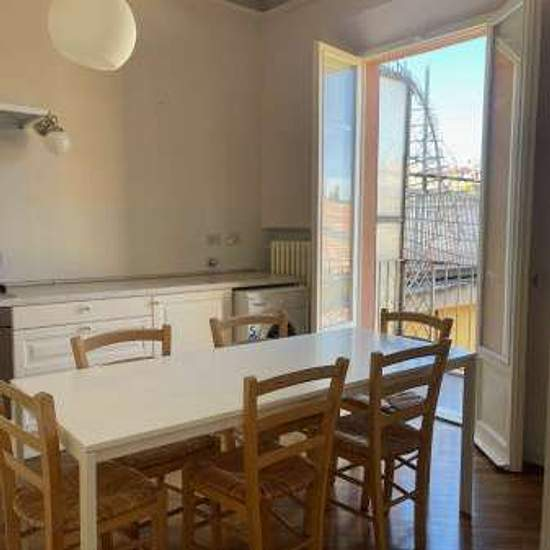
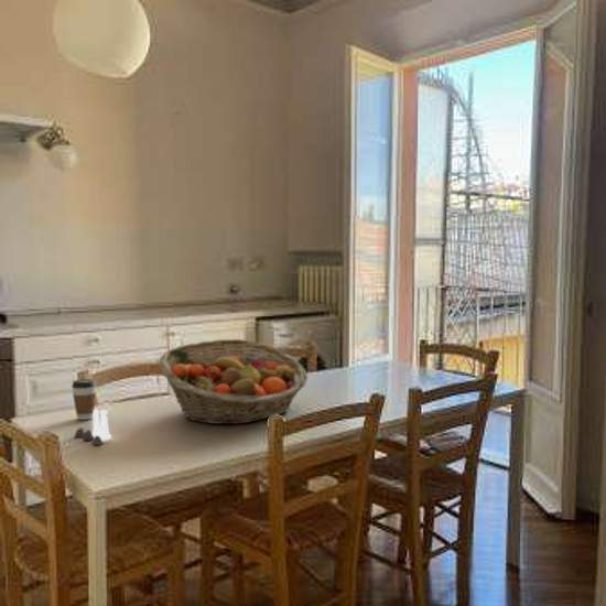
+ coffee cup [71,378,97,421]
+ fruit basket [158,338,309,425]
+ salt and pepper shaker set [74,408,112,446]
